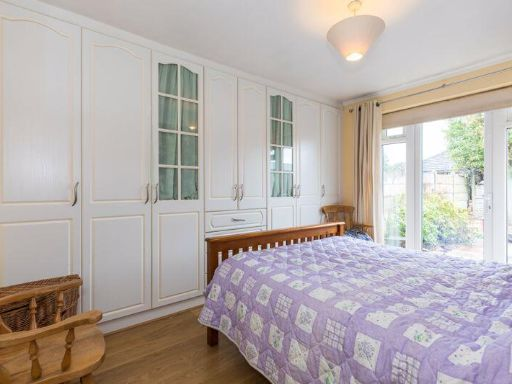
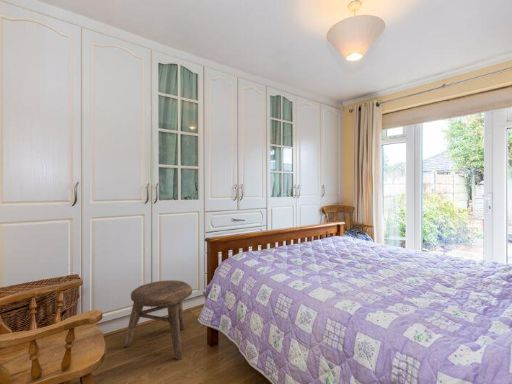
+ stool [123,279,193,361]
